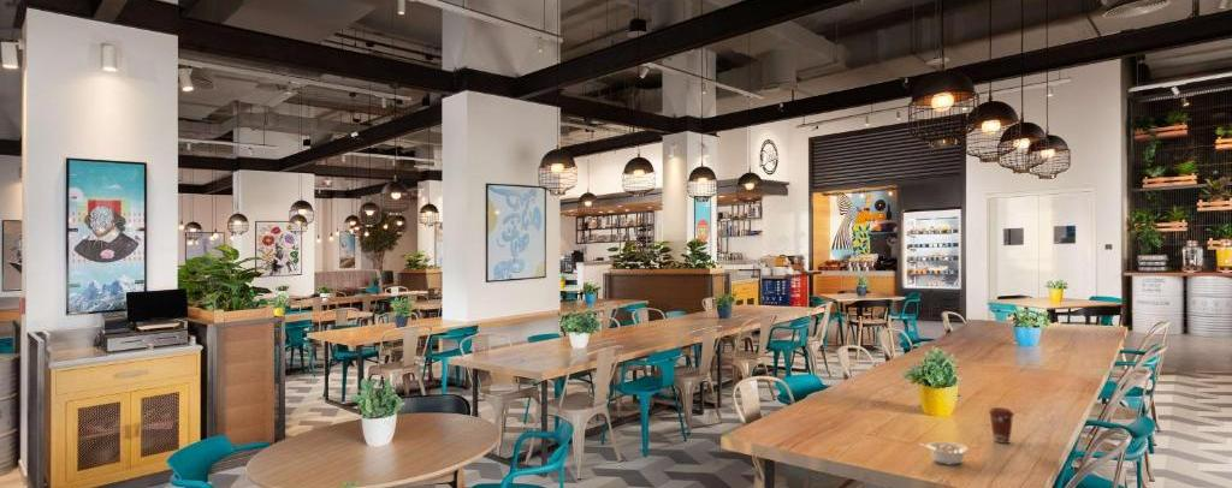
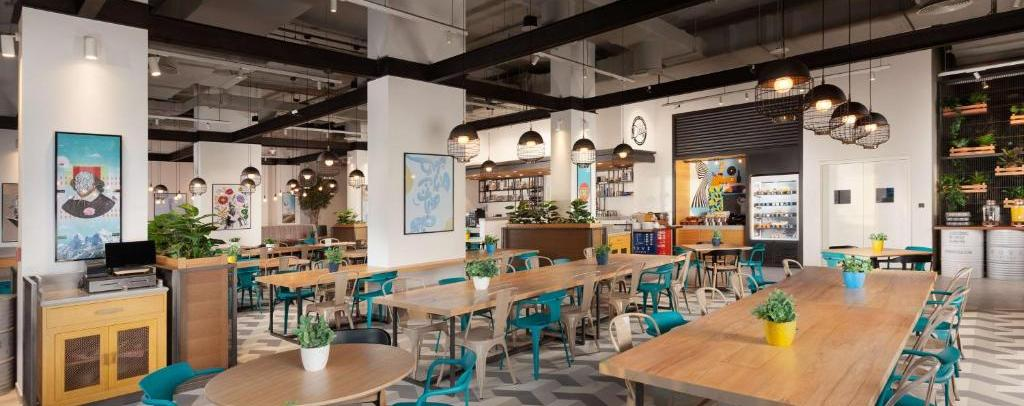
- legume [918,441,970,466]
- coffee cup [988,406,1015,445]
